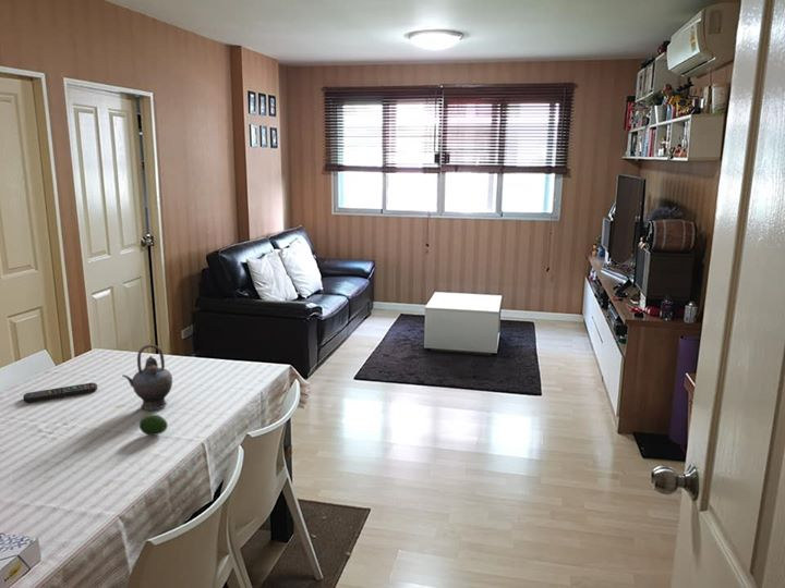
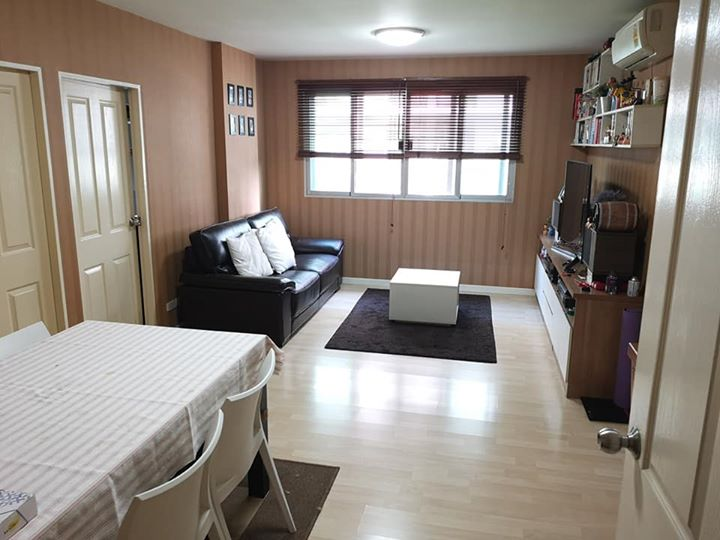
- teapot [121,343,173,411]
- fruit [138,413,169,437]
- remote control [22,382,98,404]
